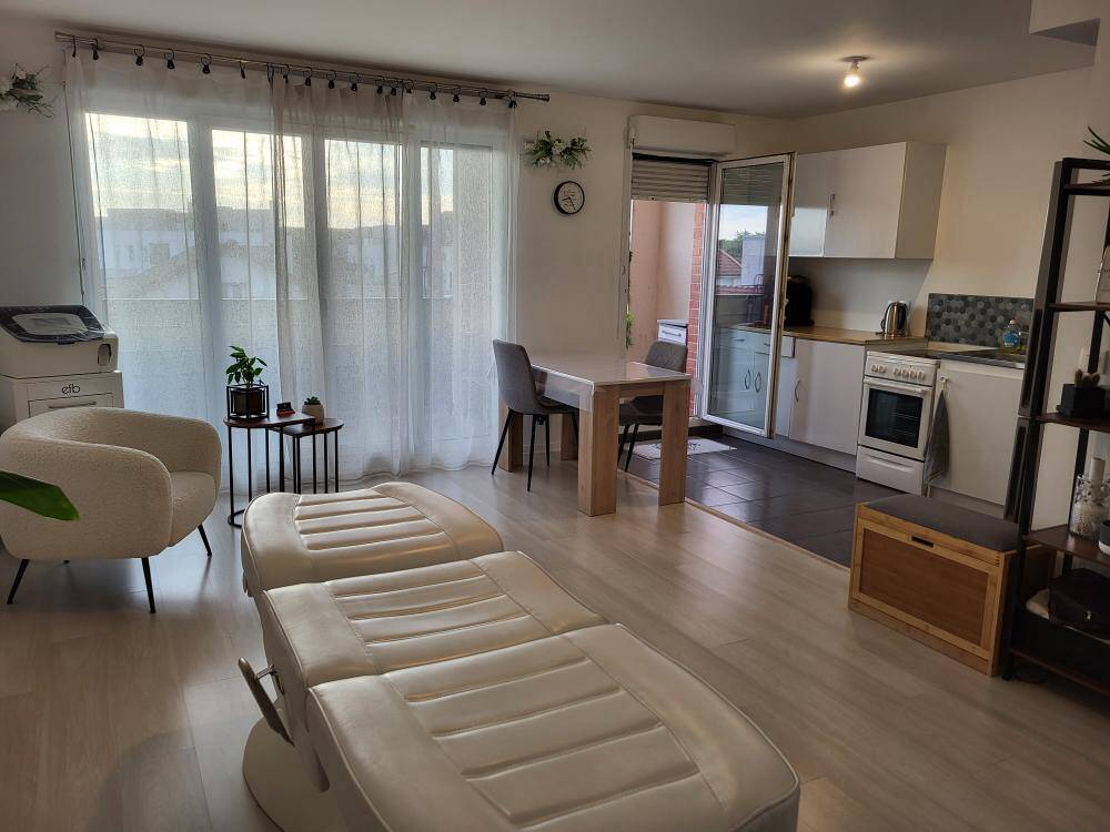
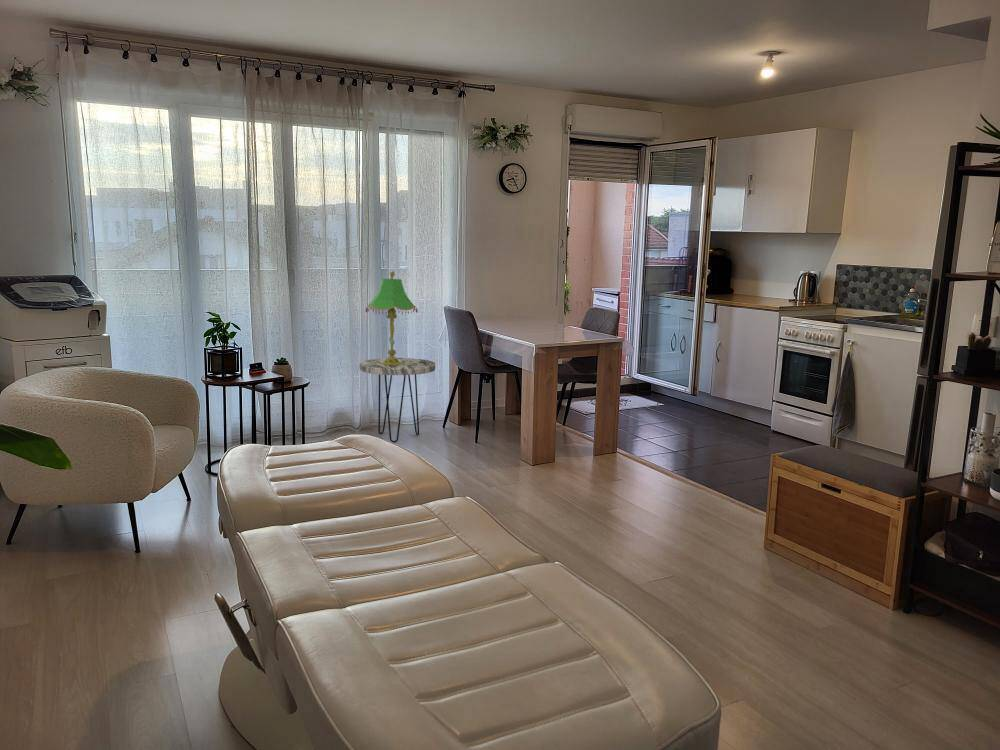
+ side table [359,357,436,444]
+ table lamp [365,270,419,366]
